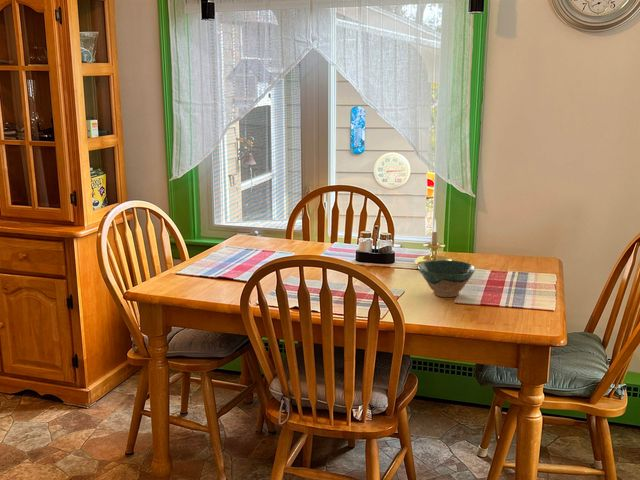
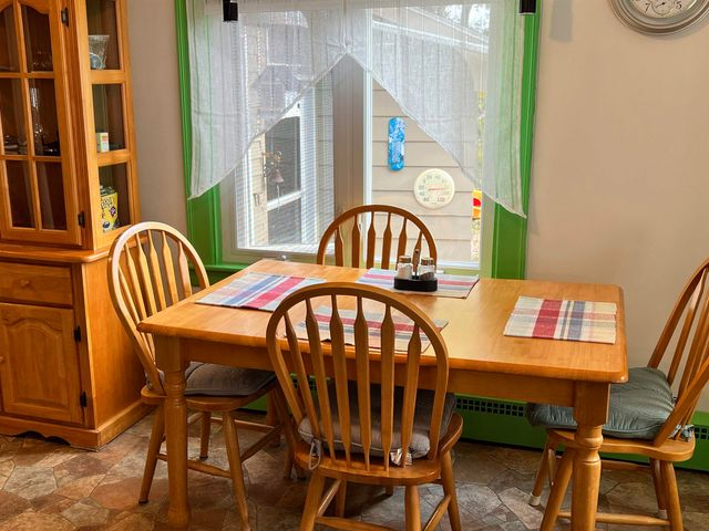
- candle holder [413,218,454,267]
- bowl [417,259,476,298]
